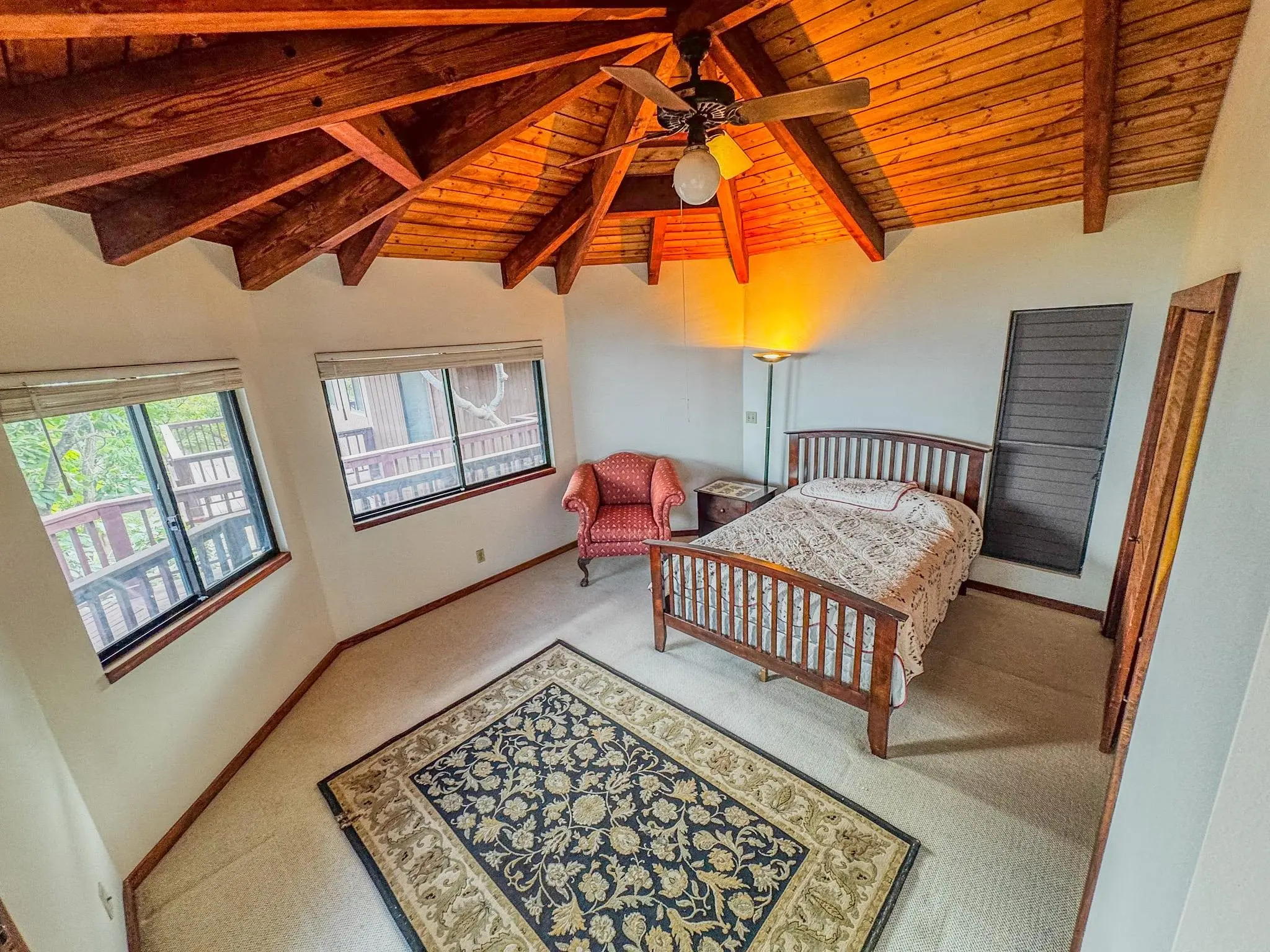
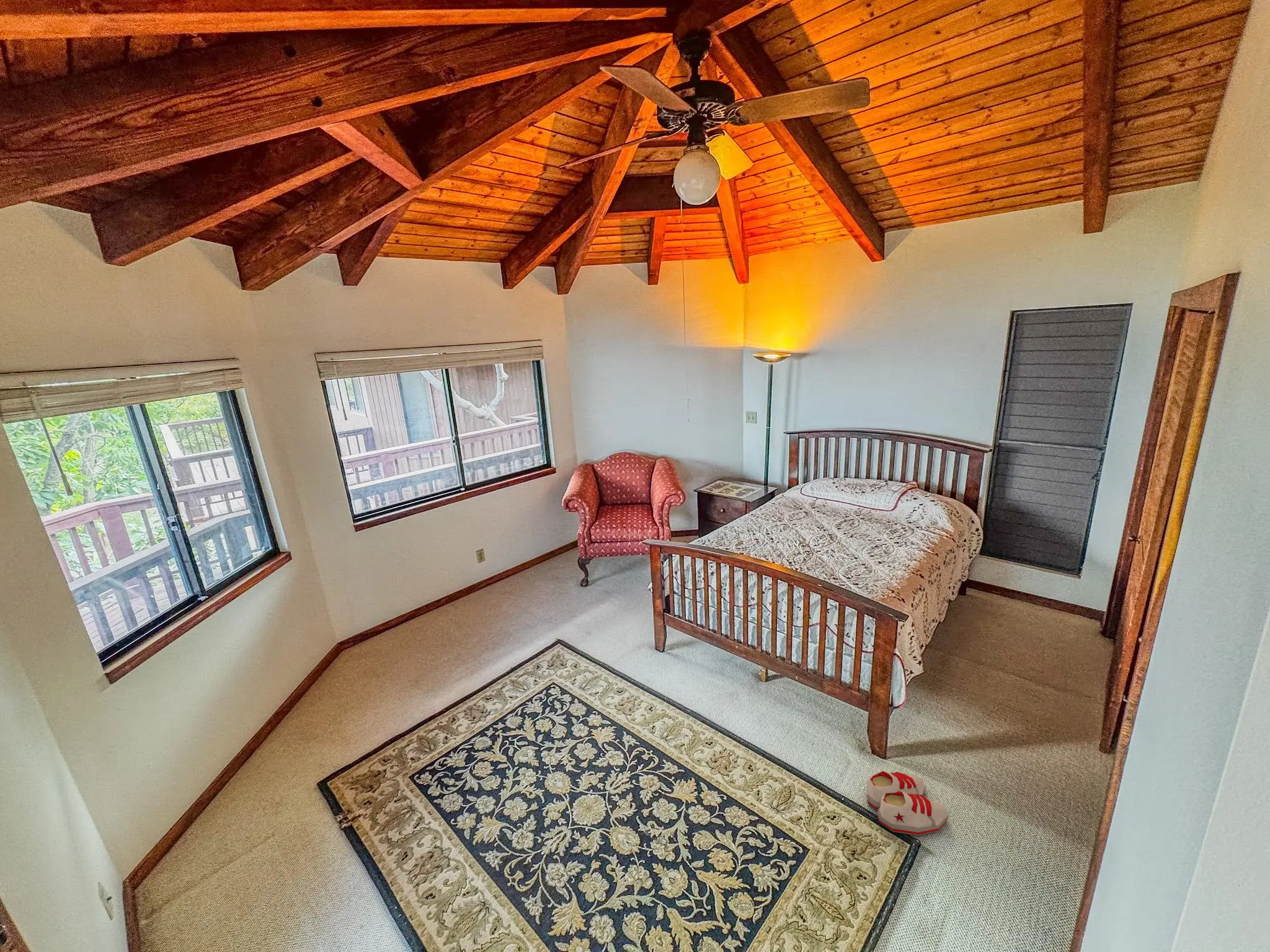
+ shoe [866,770,949,836]
